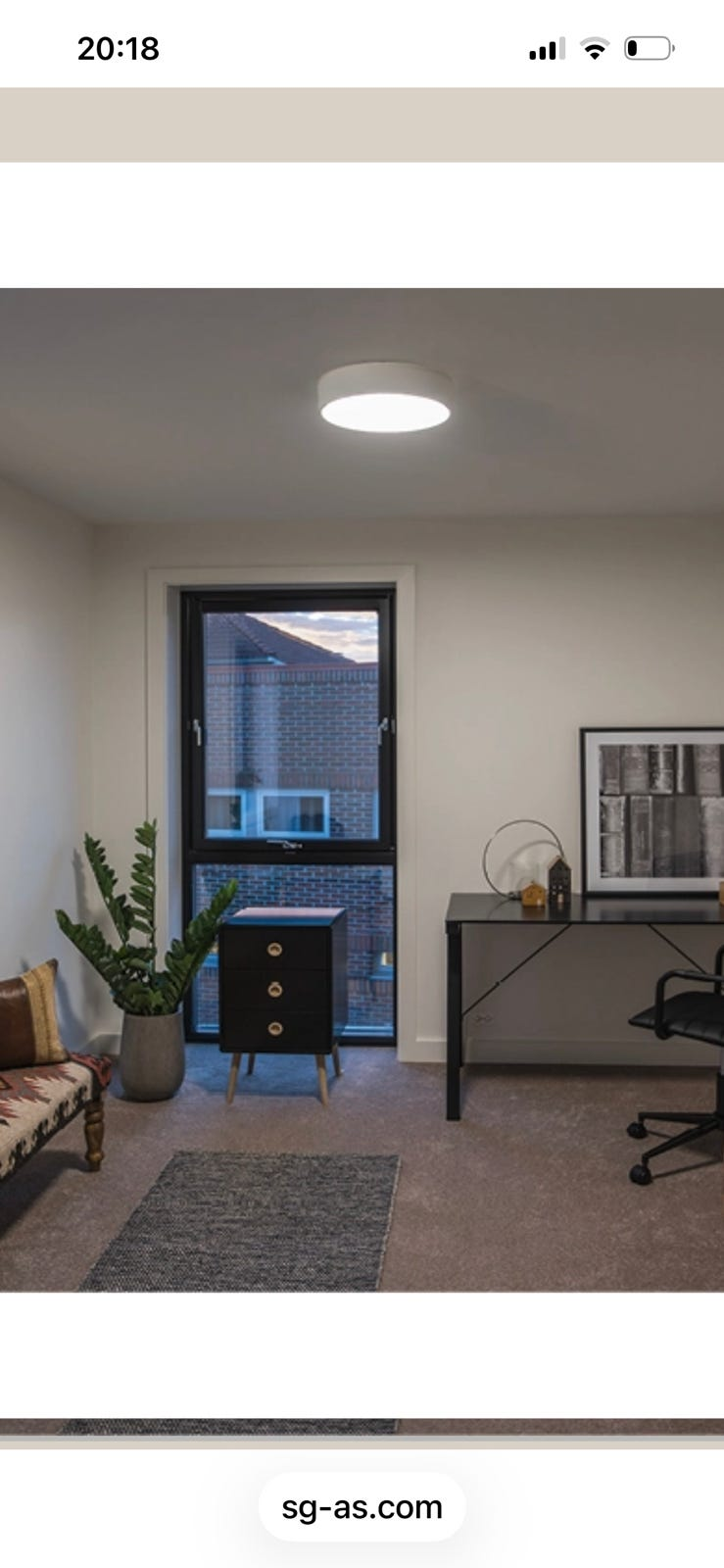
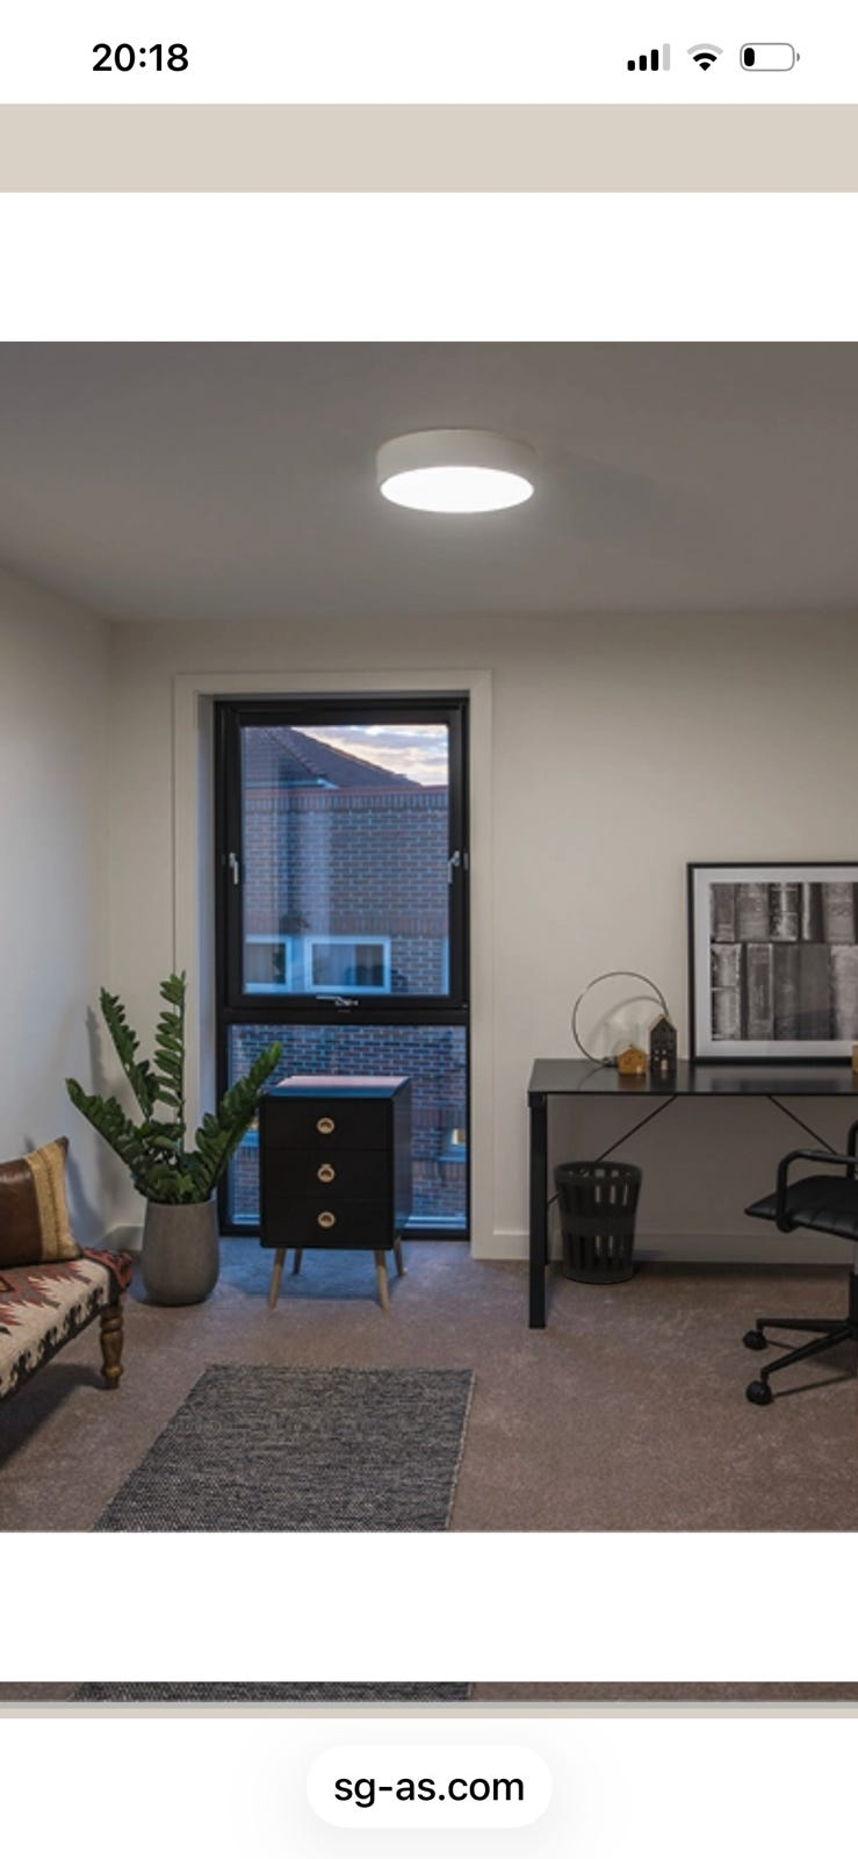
+ wastebasket [551,1160,644,1285]
